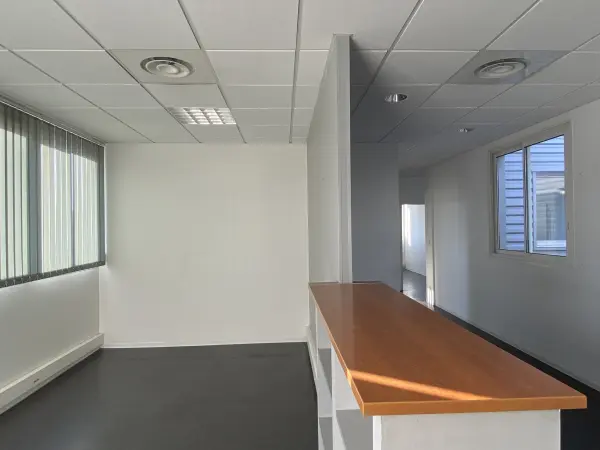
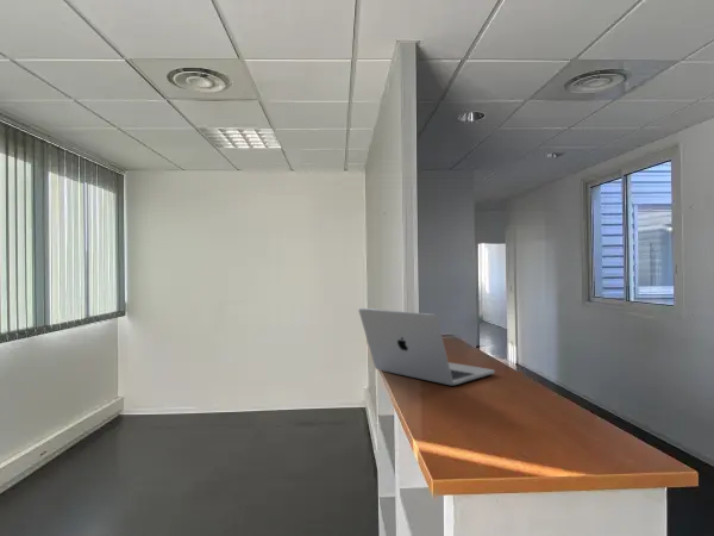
+ laptop [357,307,496,387]
